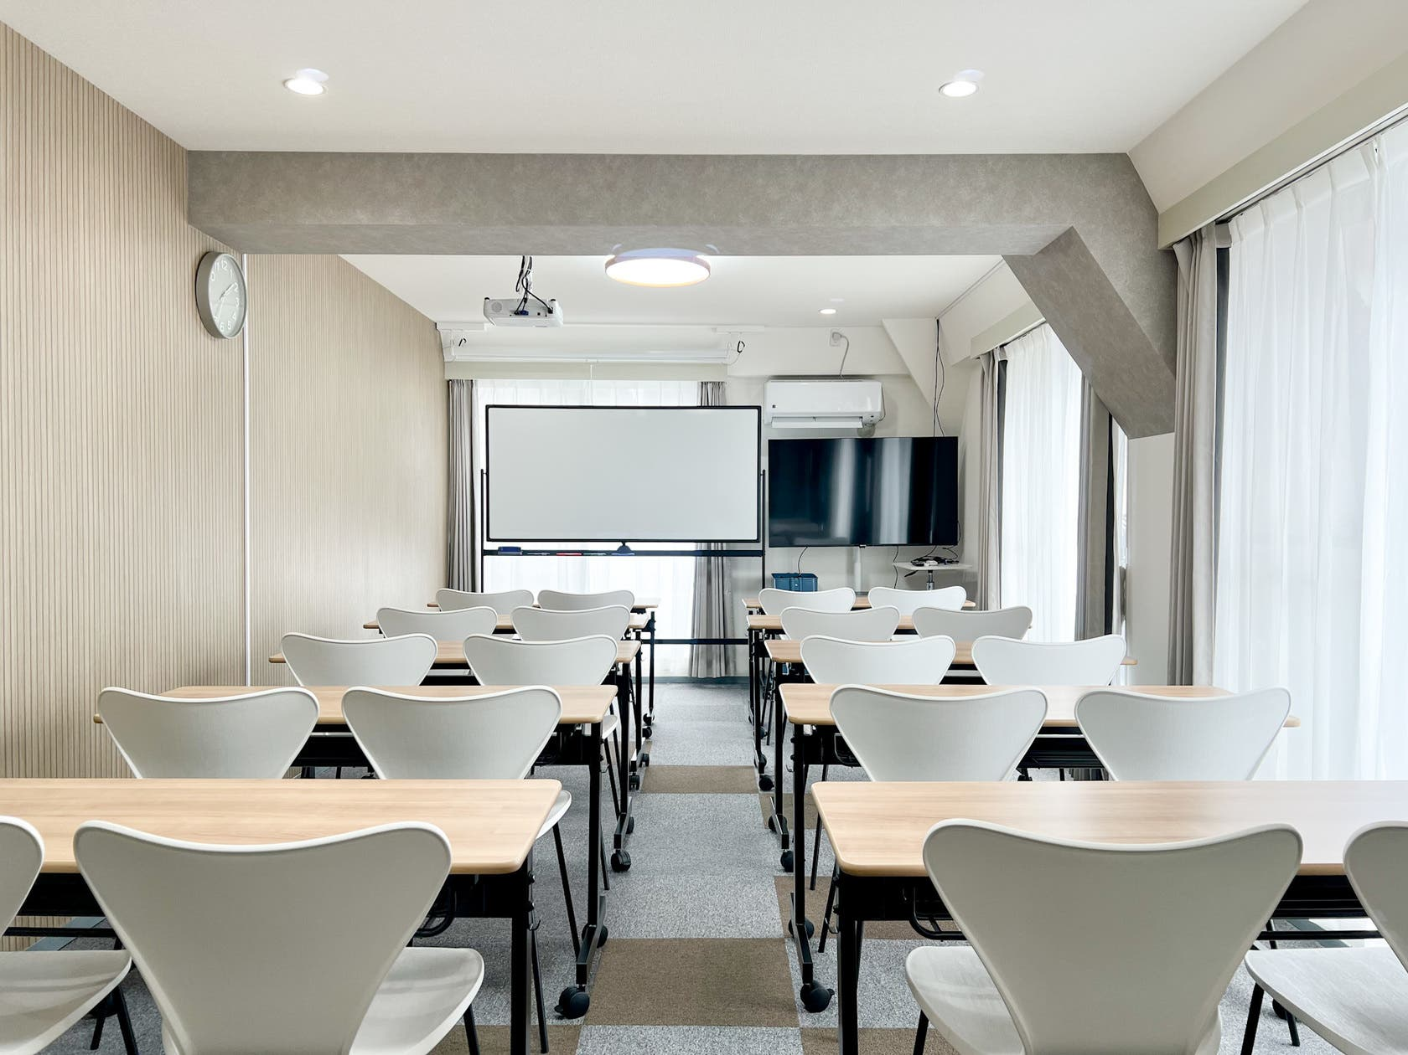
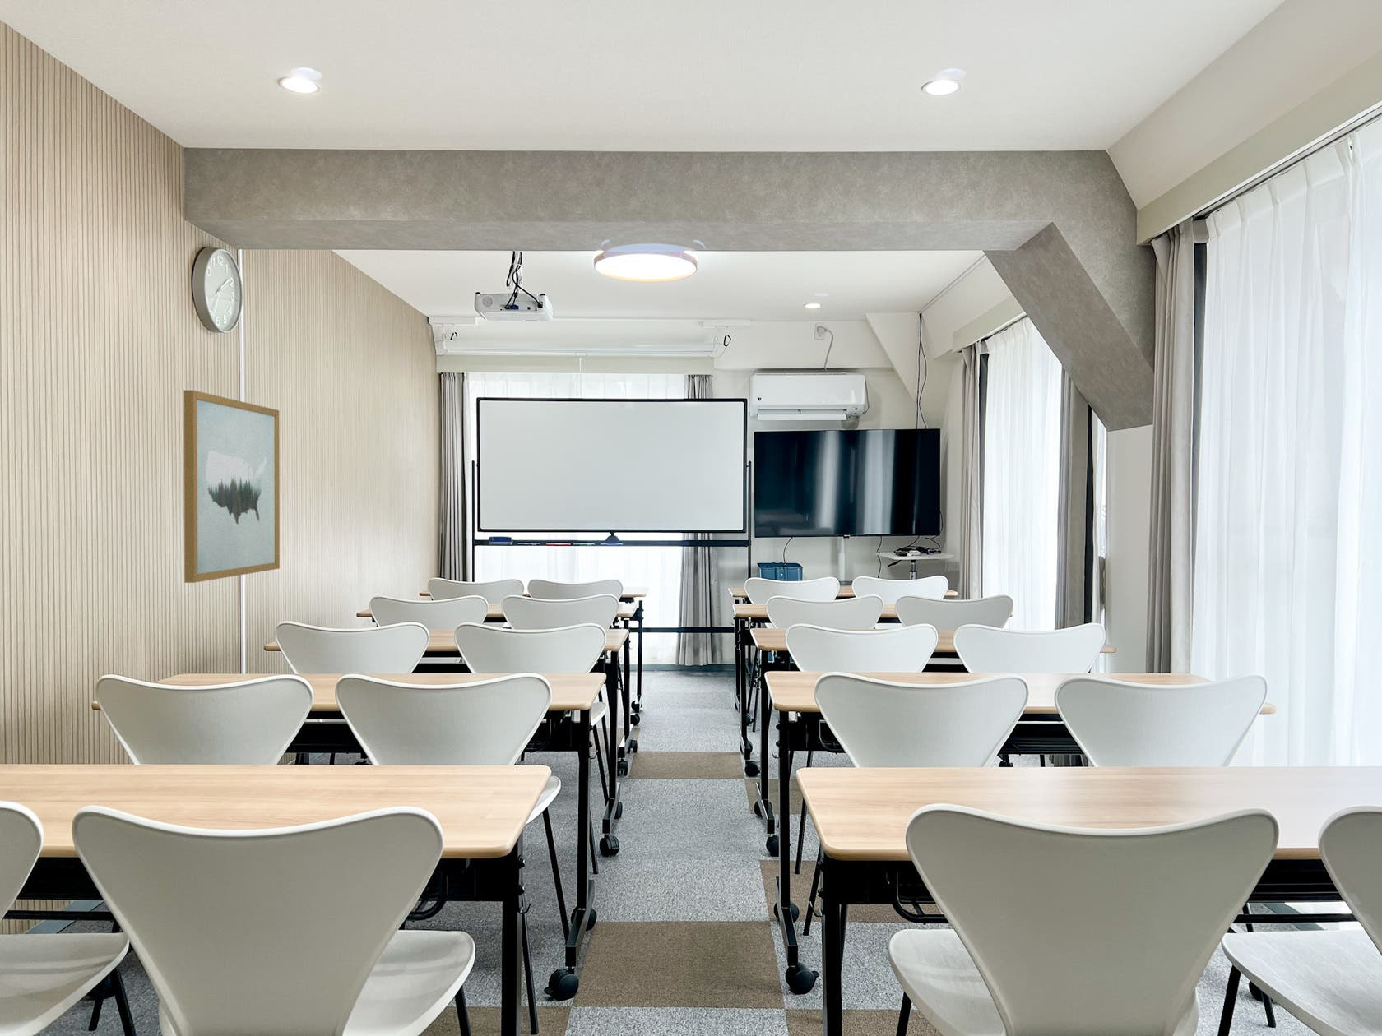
+ wall art [183,388,281,583]
